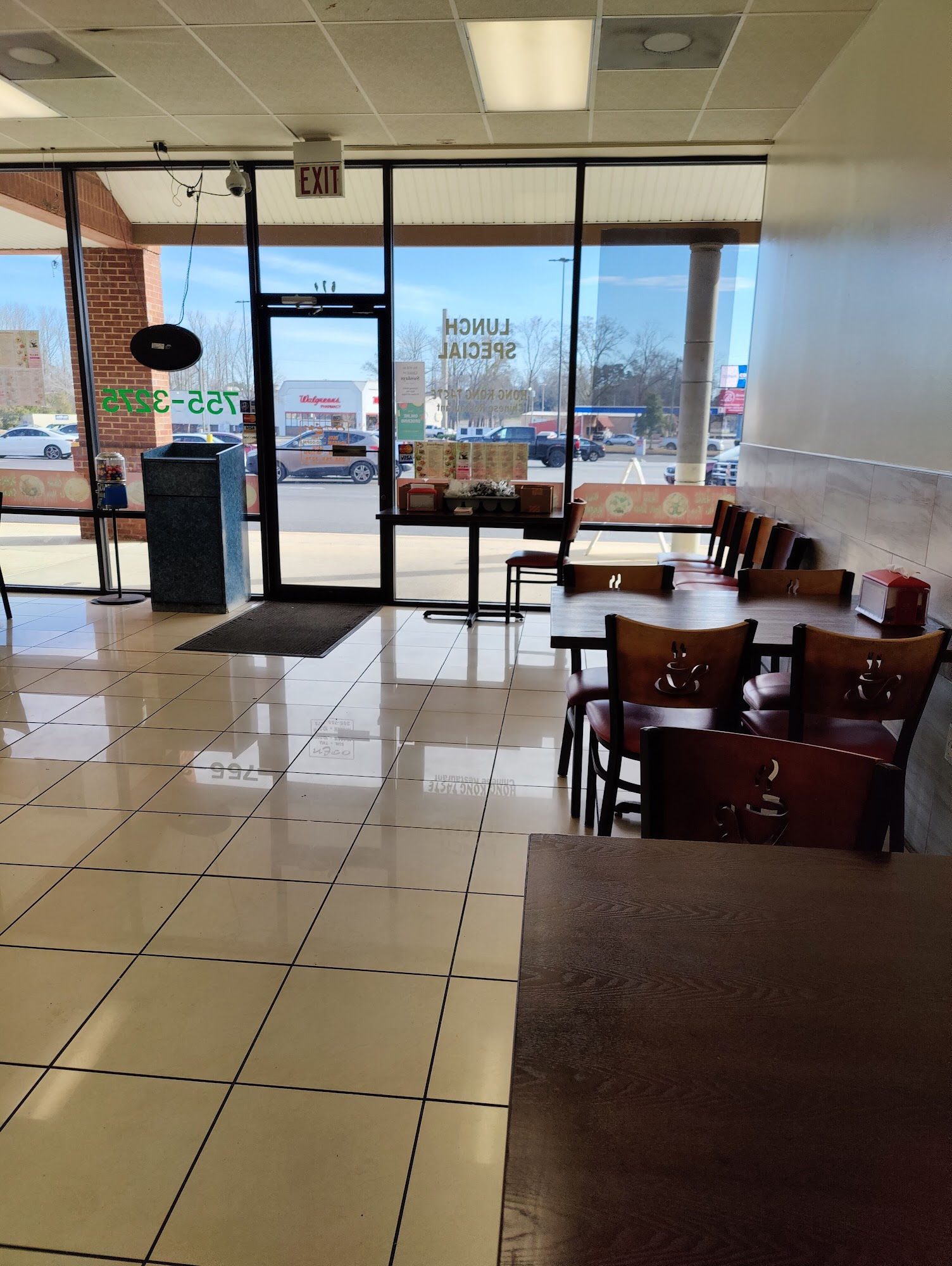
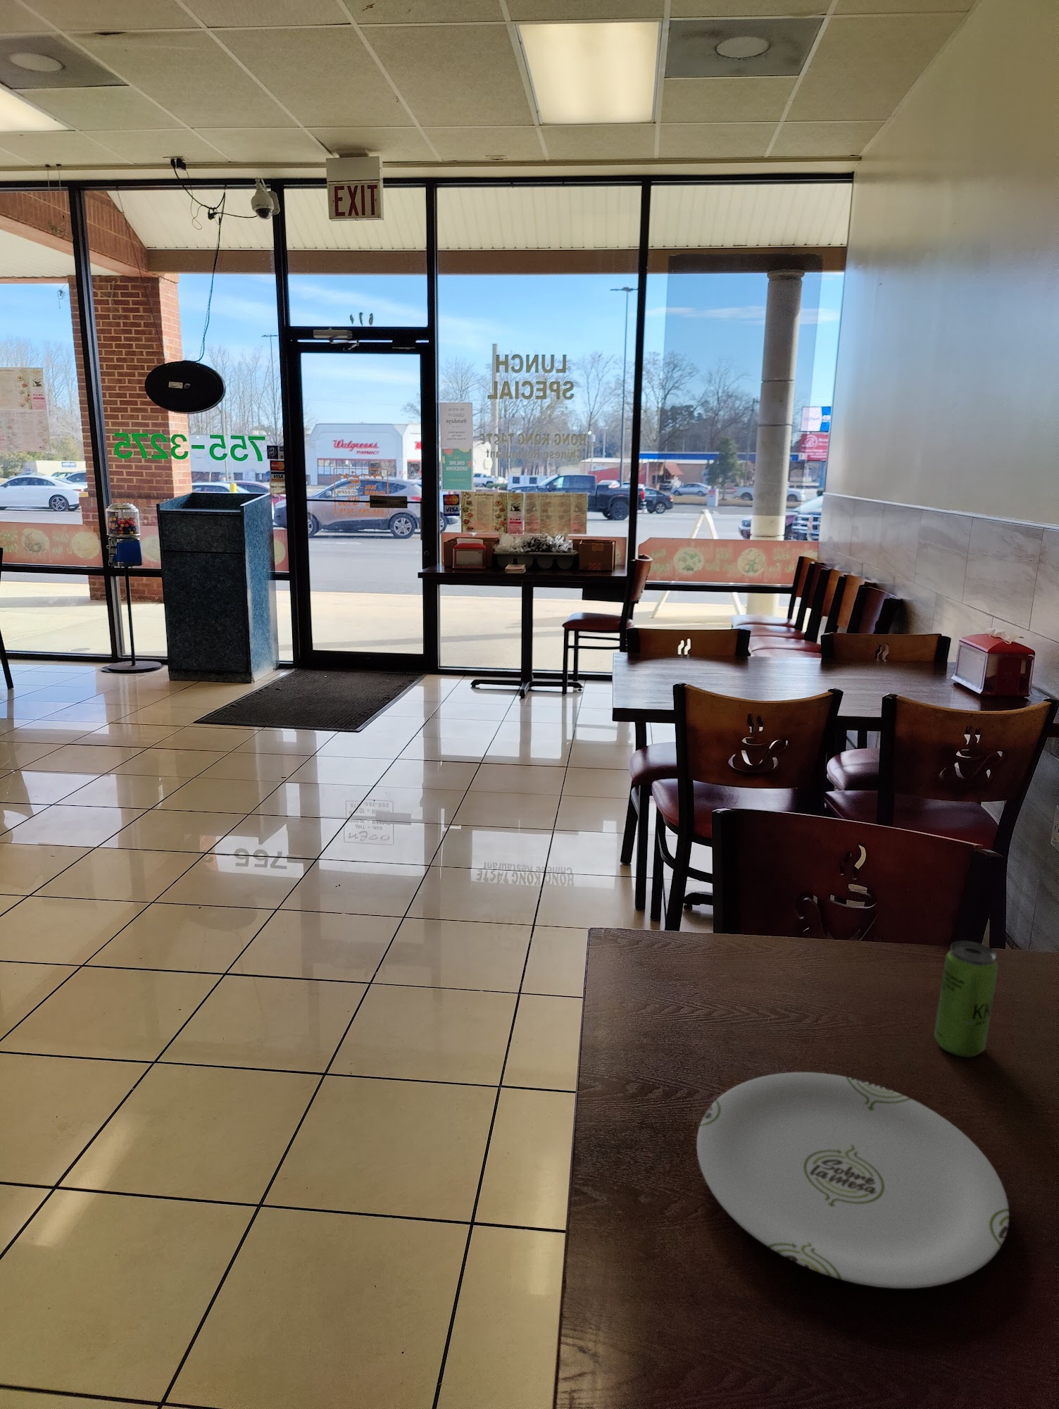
+ beverage can [933,940,999,1058]
+ plate [695,1072,1010,1289]
